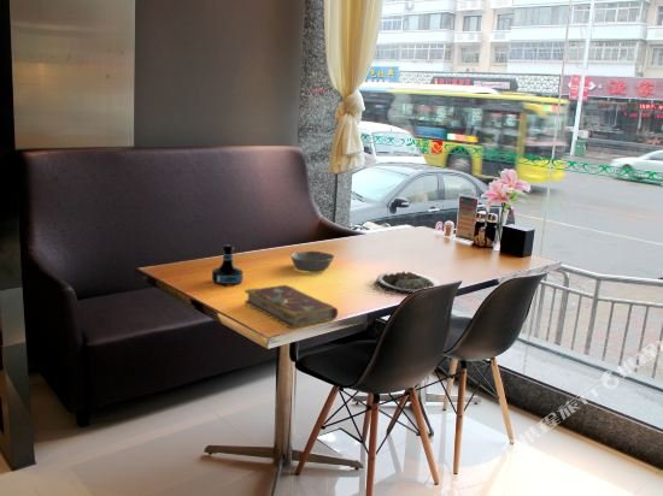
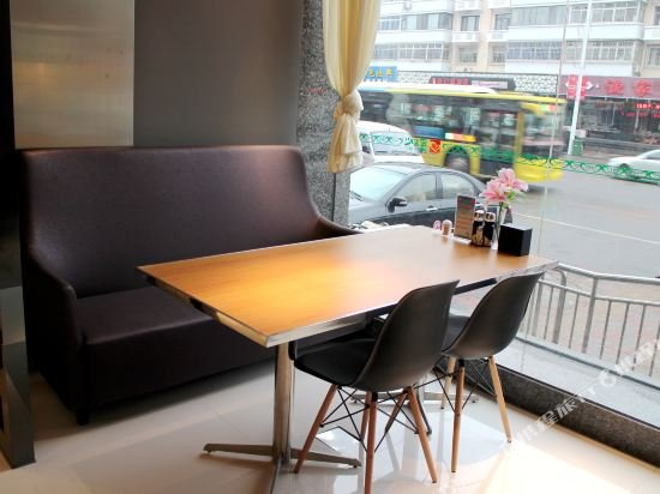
- plate [375,270,441,295]
- tequila bottle [211,243,244,287]
- bowl [289,250,335,273]
- book [244,284,339,330]
